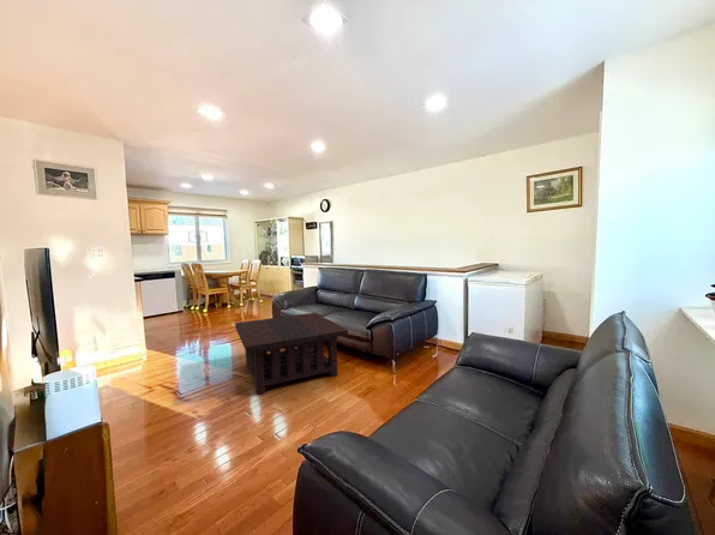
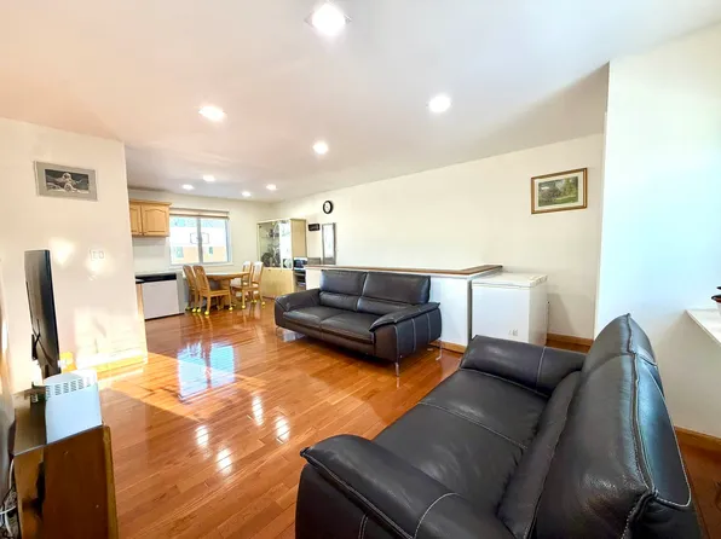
- coffee table [234,312,349,396]
